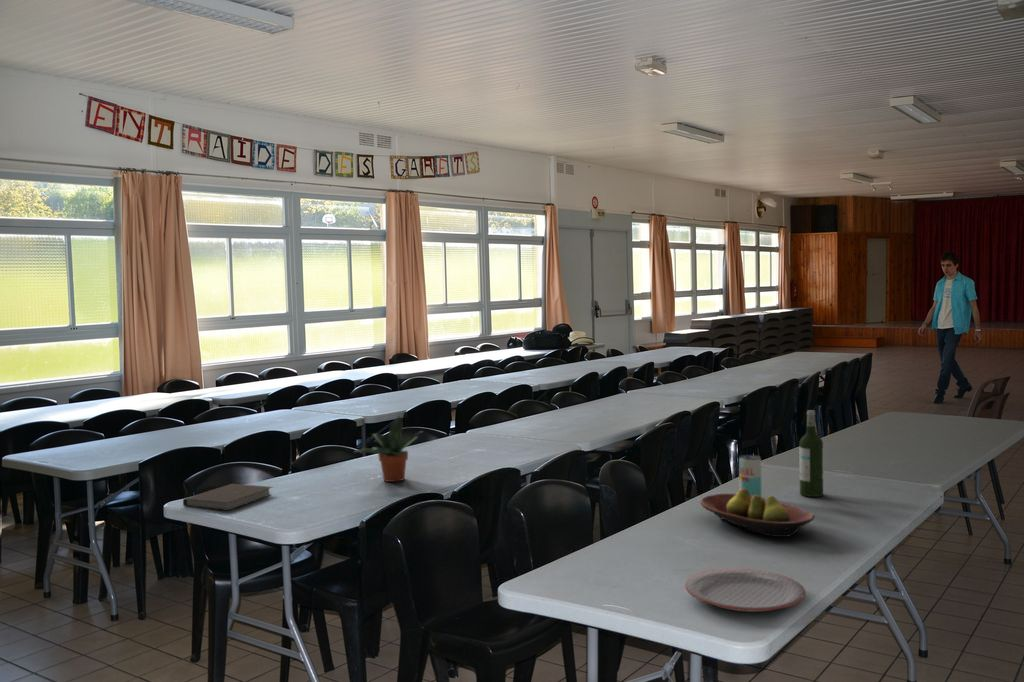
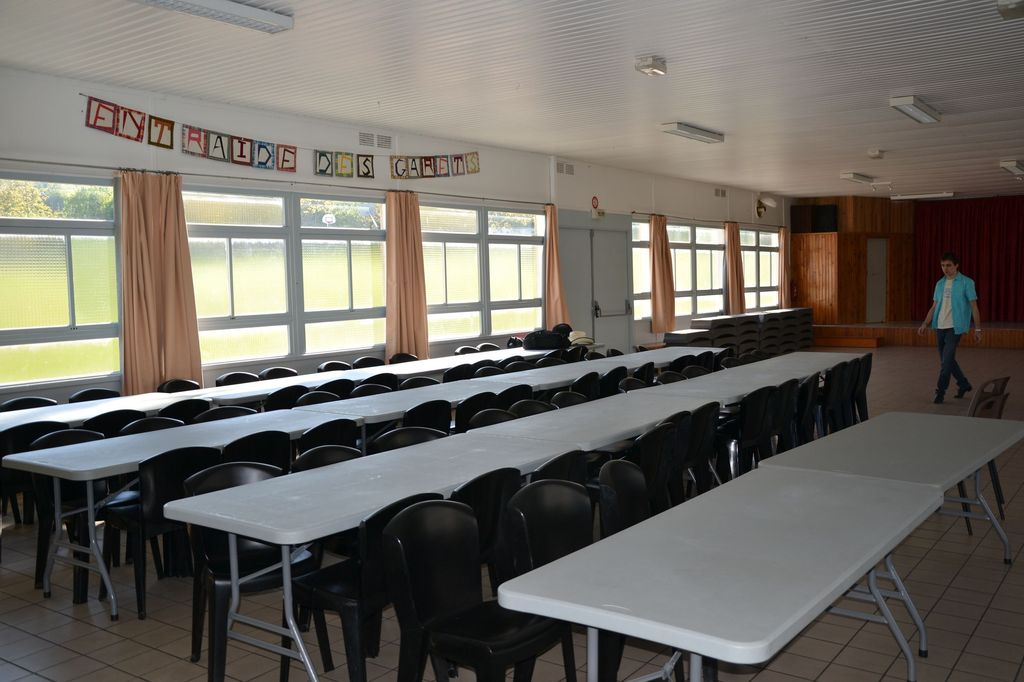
- beverage can [738,454,762,497]
- wine bottle [798,409,824,498]
- notebook [182,483,273,512]
- fruit bowl [699,488,815,538]
- potted plant [352,416,426,483]
- plate [684,567,807,613]
